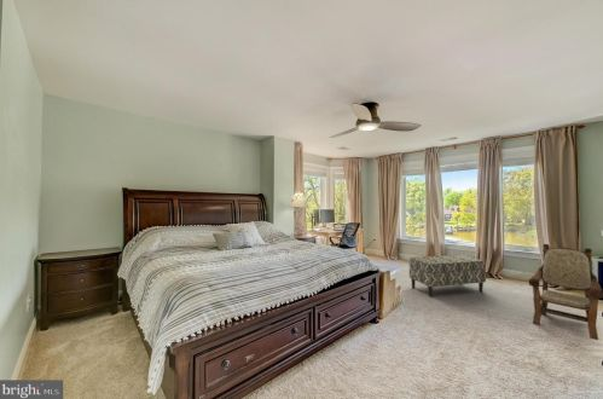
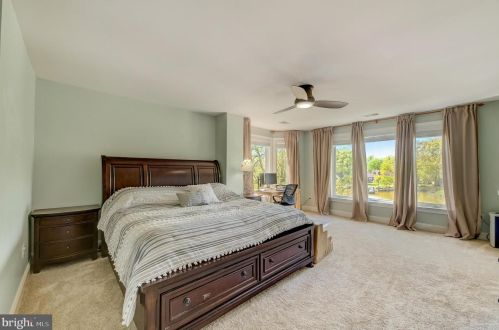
- bench [408,254,487,297]
- armchair [528,243,603,341]
